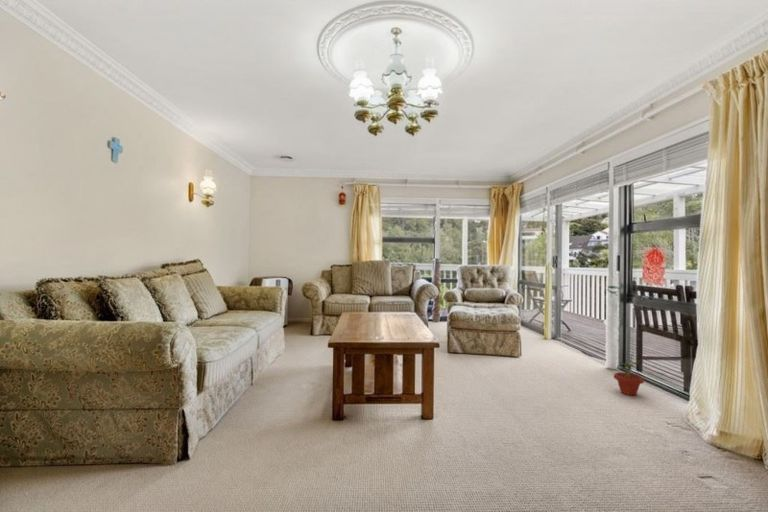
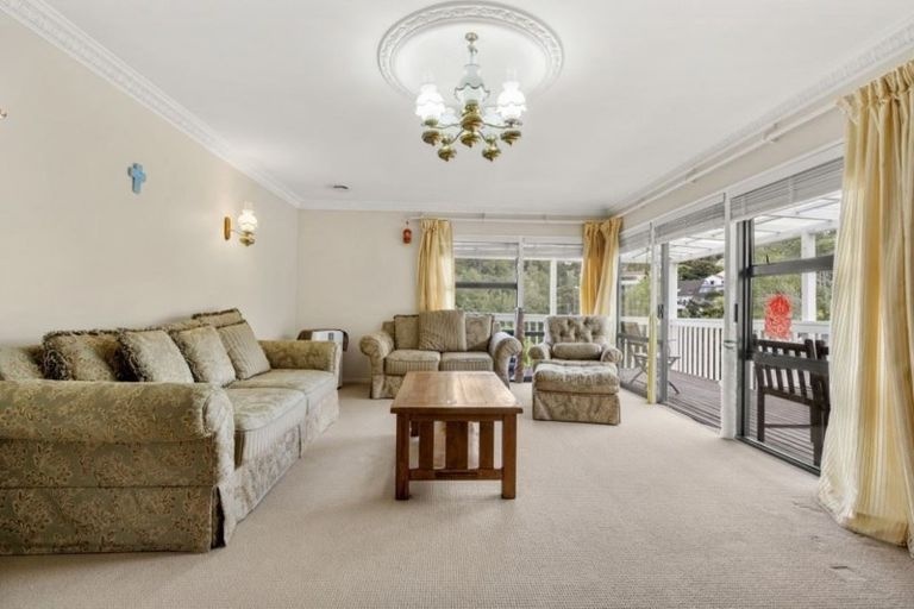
- potted plant [613,354,645,396]
